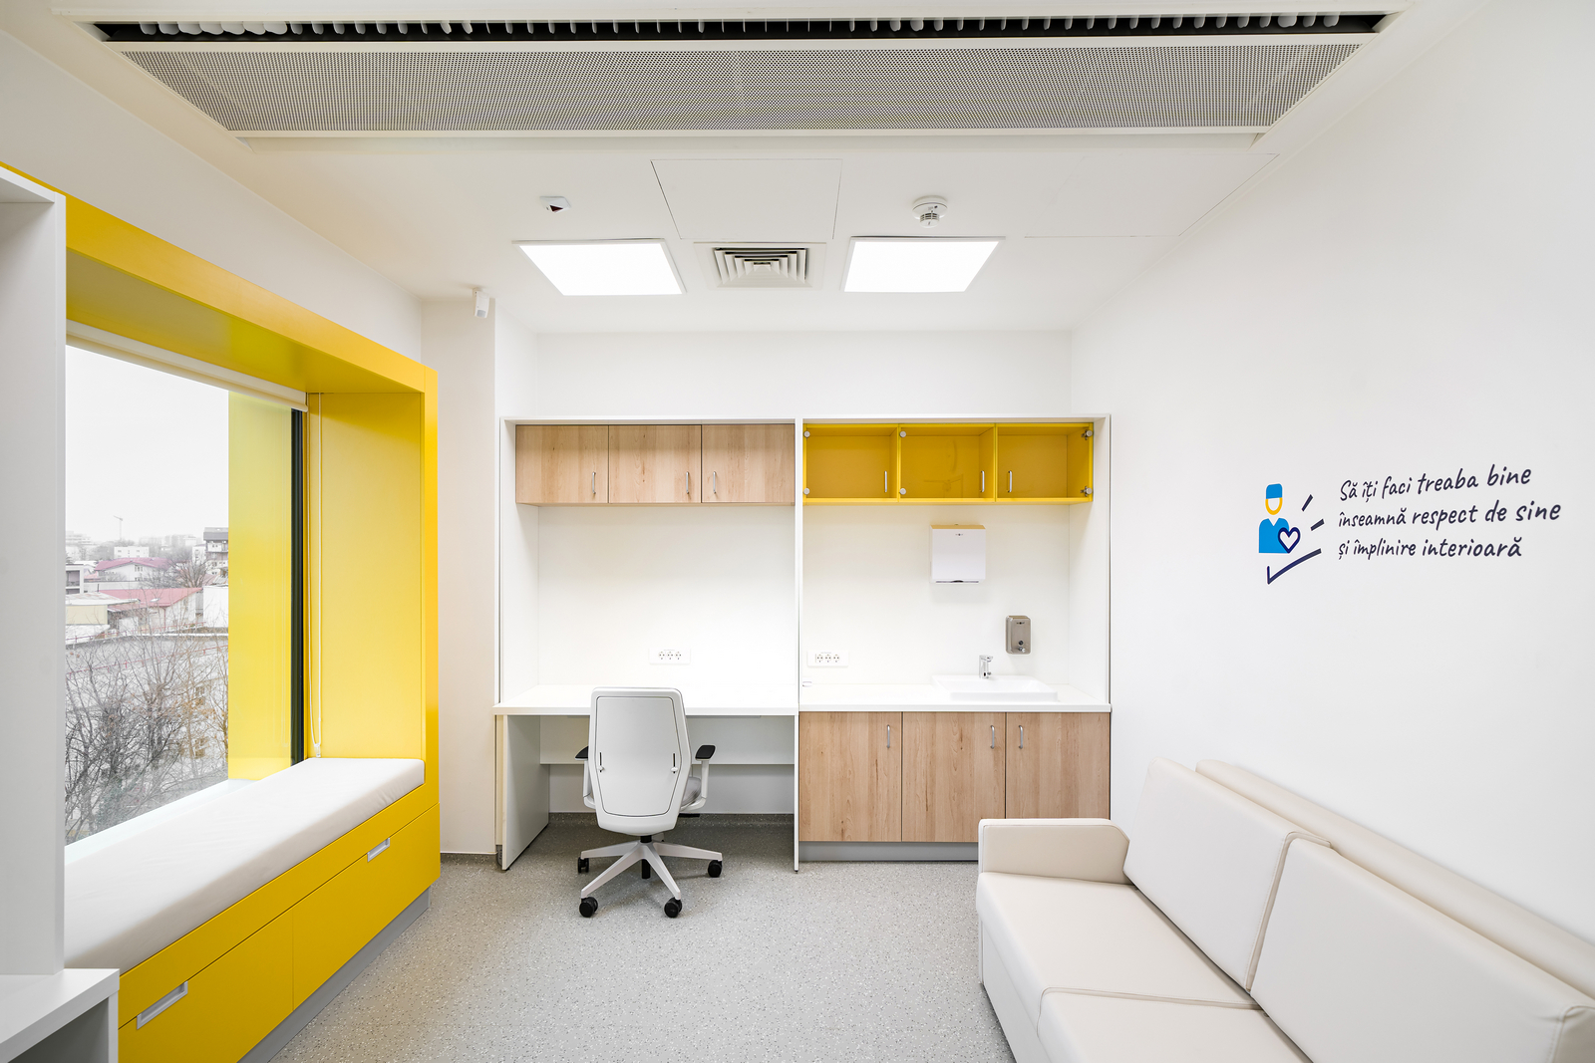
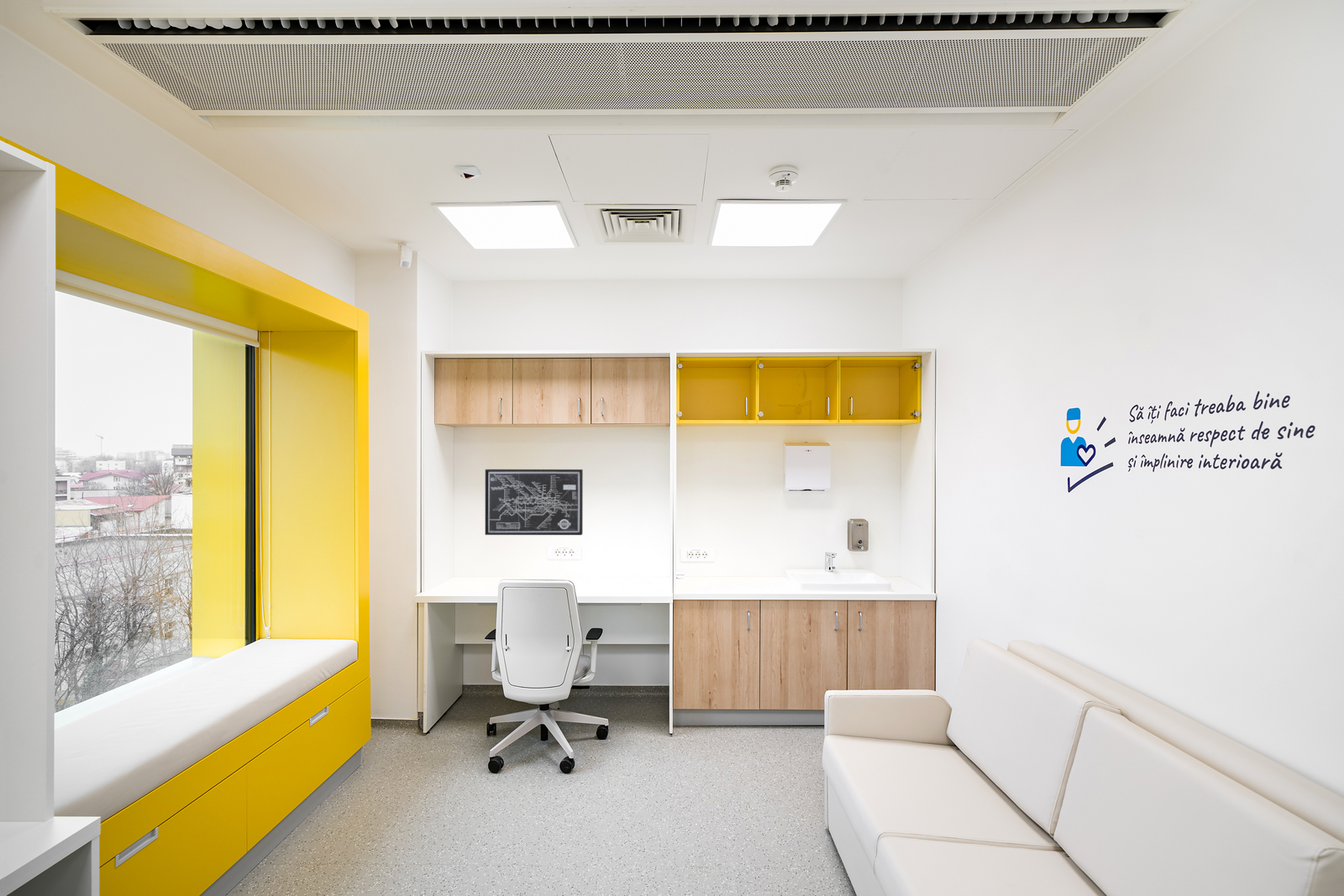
+ wall art [485,469,584,536]
